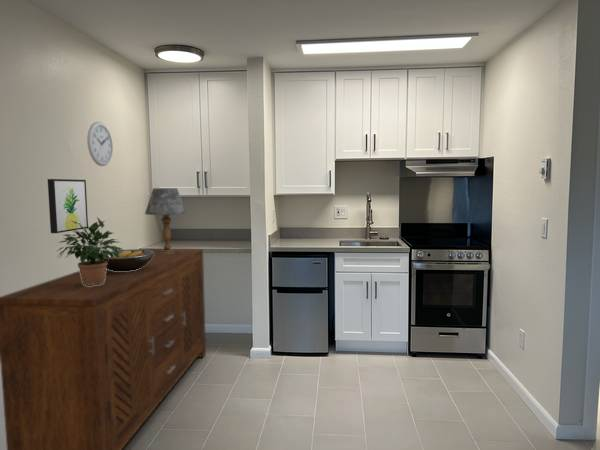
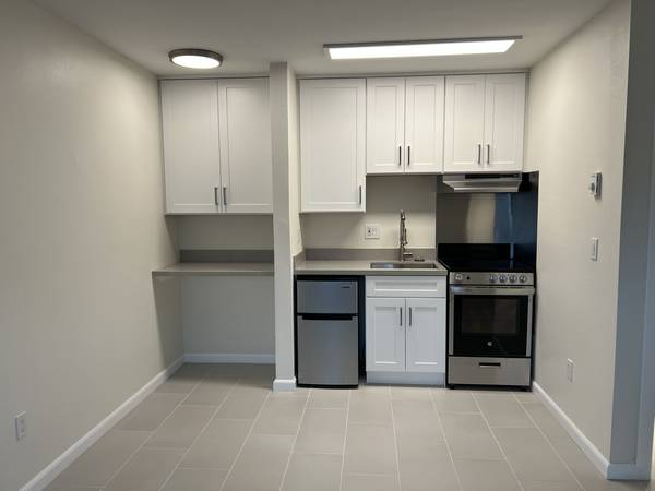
- wall art [47,178,89,234]
- sideboard [0,248,207,450]
- potted plant [56,216,124,286]
- table lamp [144,187,188,254]
- fruit bowl [96,248,154,271]
- wall clock [86,121,114,167]
